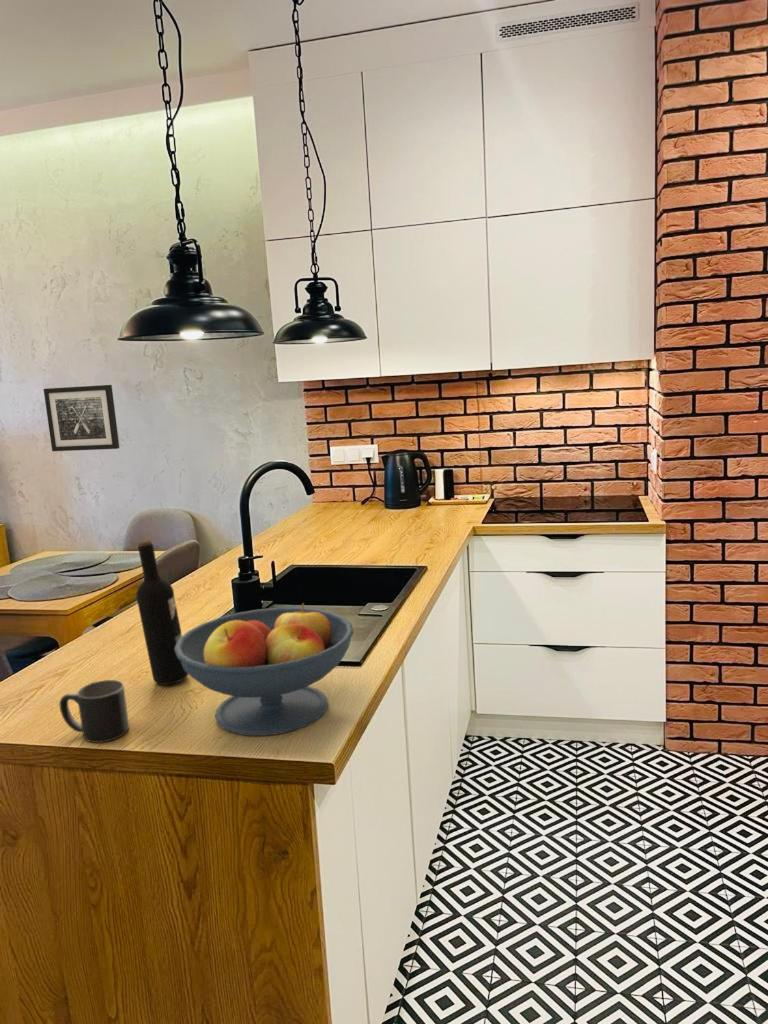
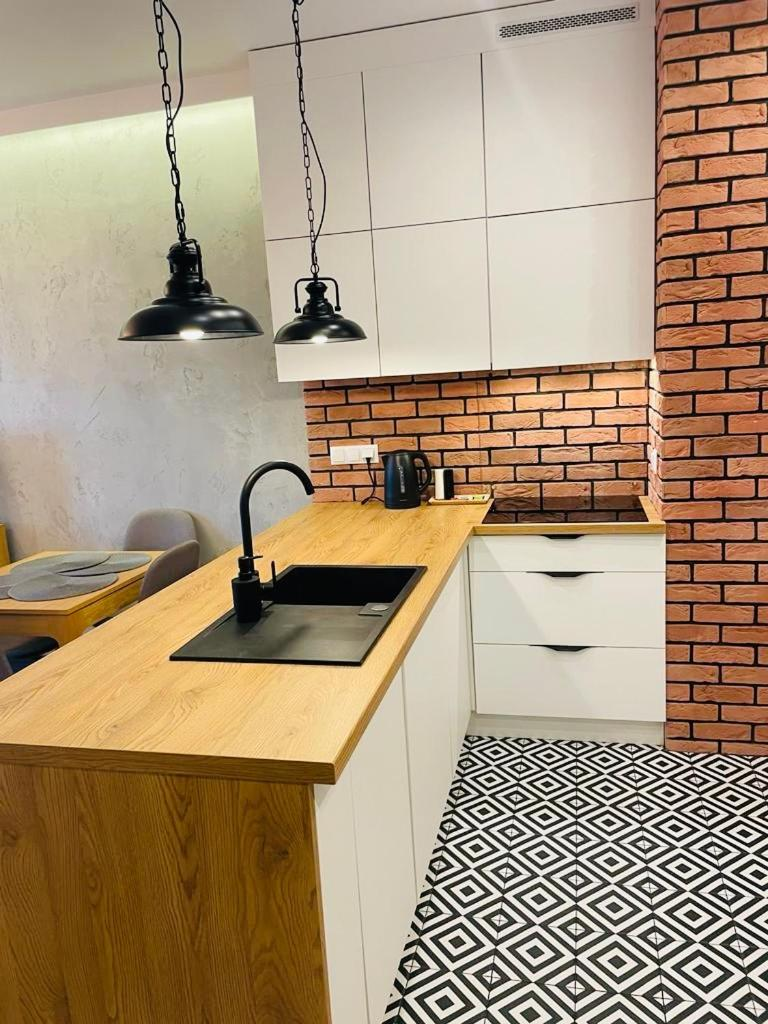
- wine bottle [135,539,189,686]
- mug [58,679,130,744]
- wall art [43,384,120,452]
- fruit bowl [174,603,355,737]
